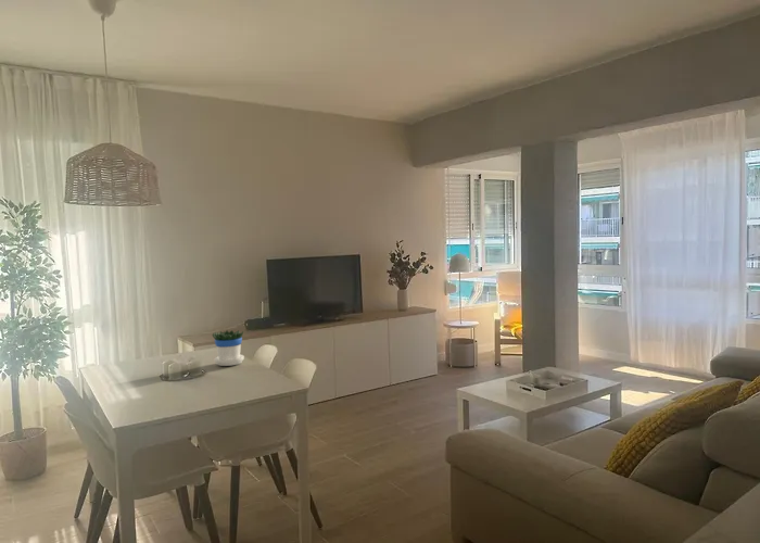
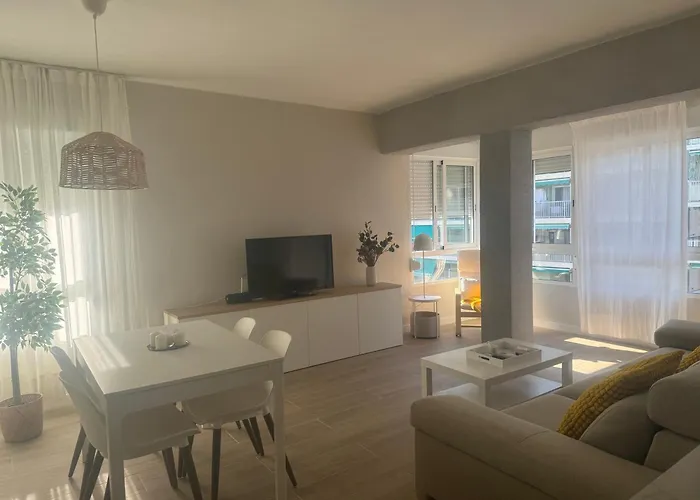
- flowerpot [212,329,245,367]
